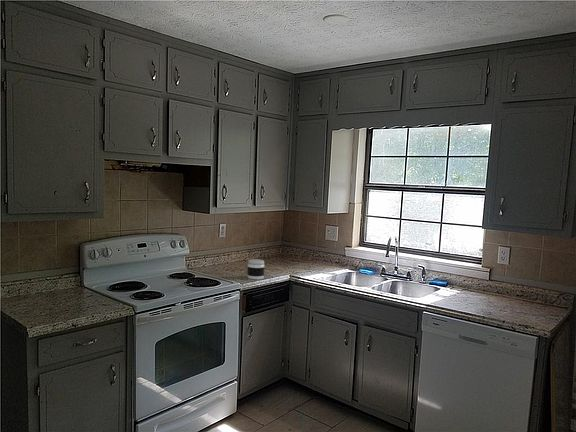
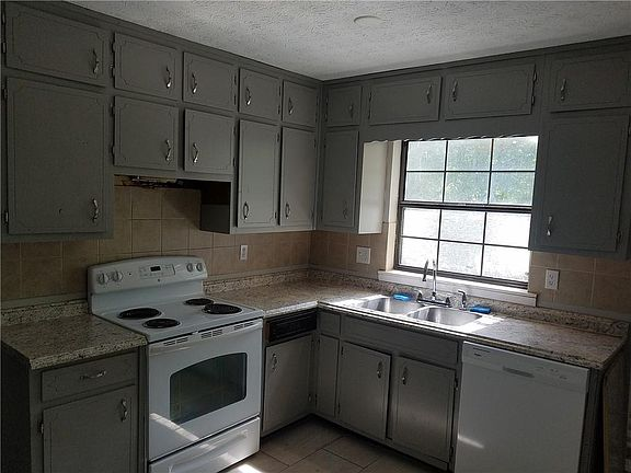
- jar [246,258,266,280]
